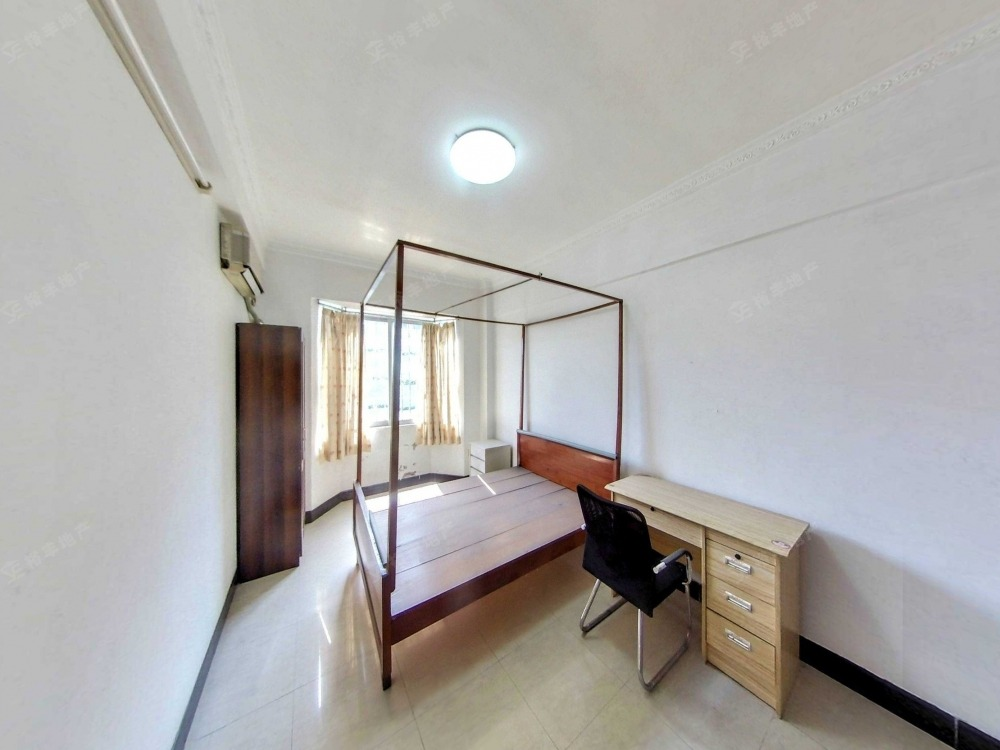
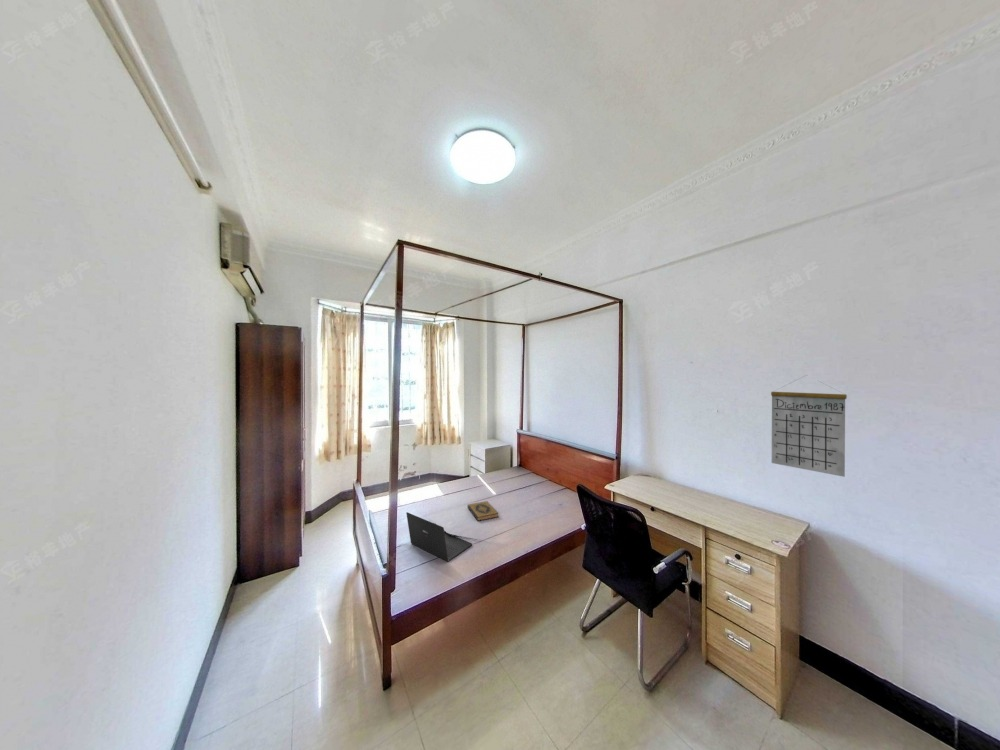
+ hardback book [467,500,500,522]
+ laptop [405,511,473,562]
+ calendar [770,374,848,478]
